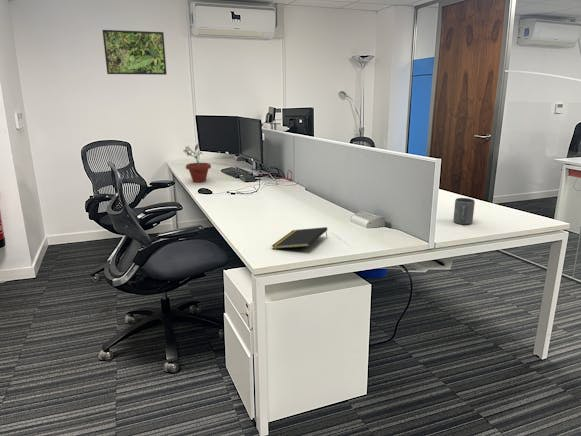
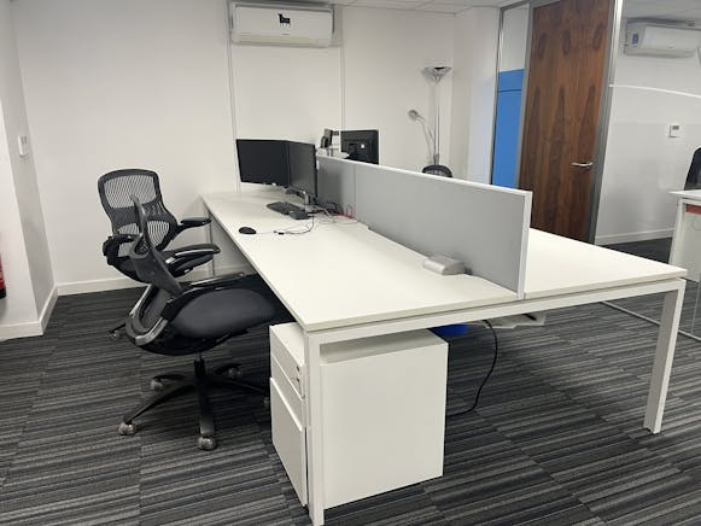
- notepad [271,226,328,250]
- potted plant [182,141,212,183]
- mug [452,197,476,225]
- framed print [102,29,168,76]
